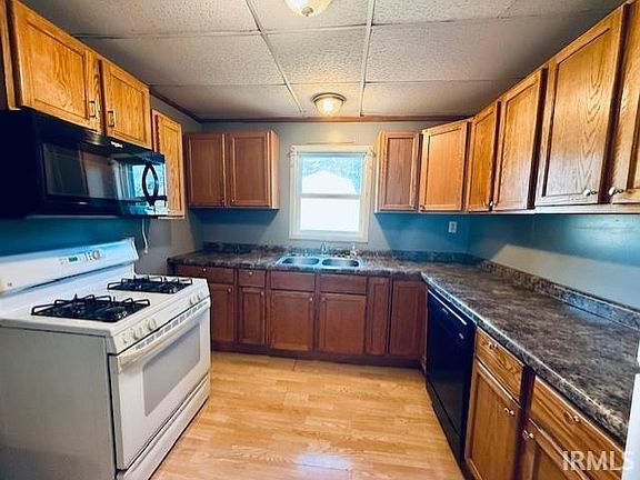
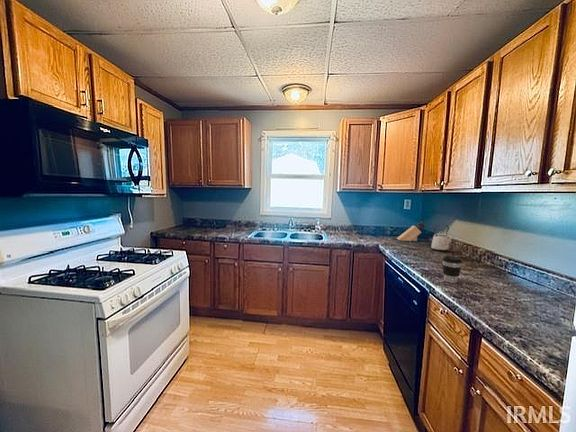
+ kettle [430,224,454,252]
+ coffee cup [441,255,463,284]
+ knife block [396,220,426,242]
